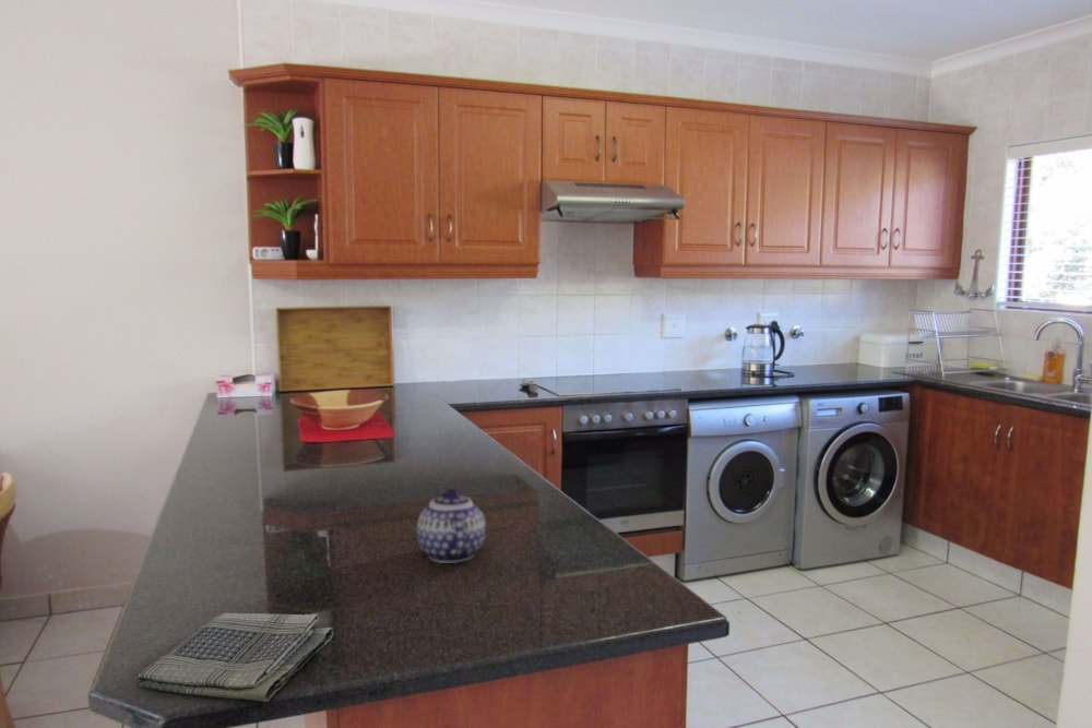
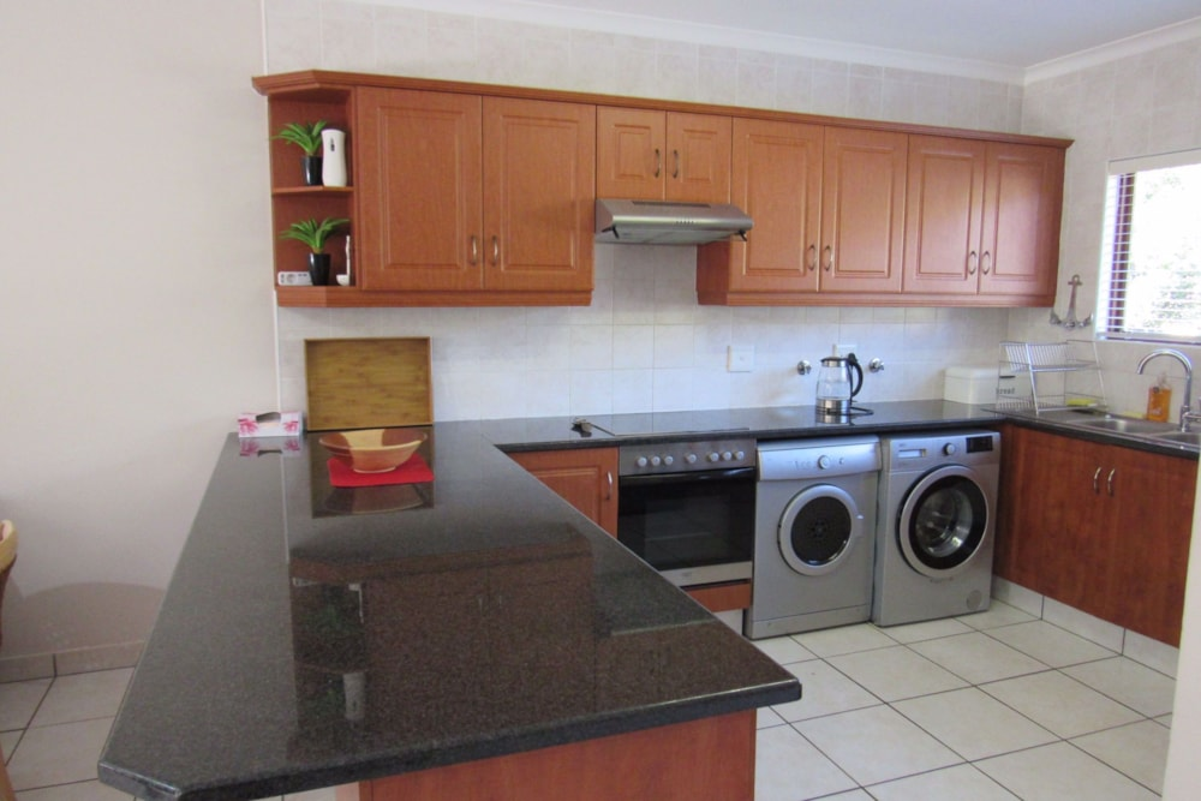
- dish towel [134,612,334,703]
- teapot [415,488,486,564]
